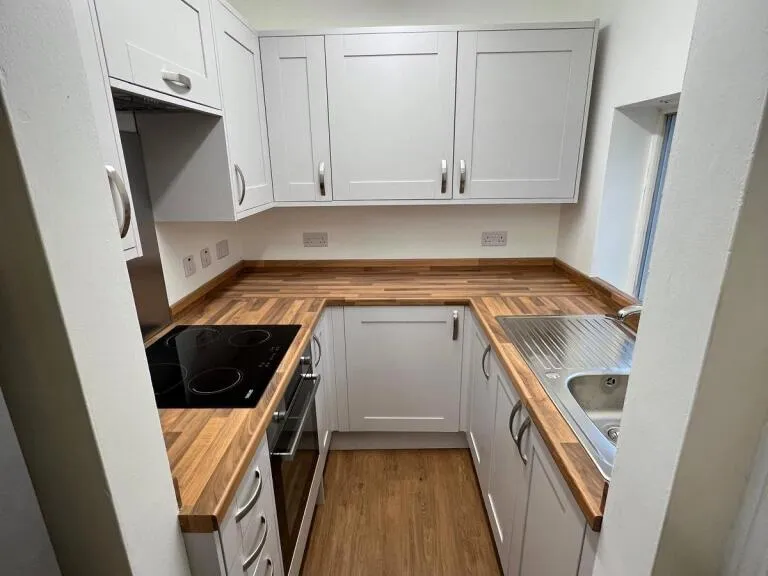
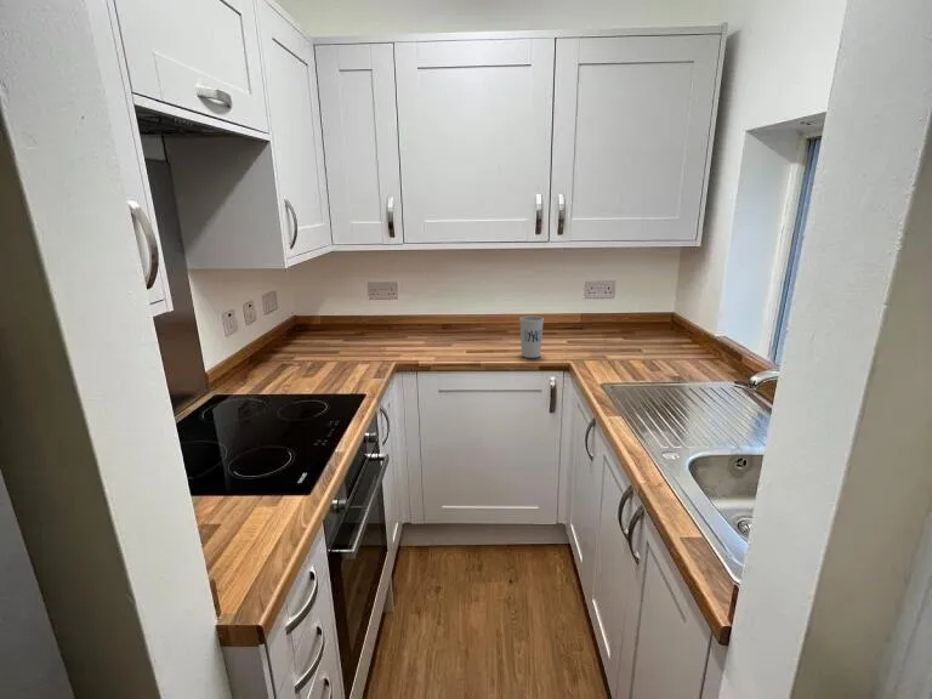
+ cup [519,316,545,359]
